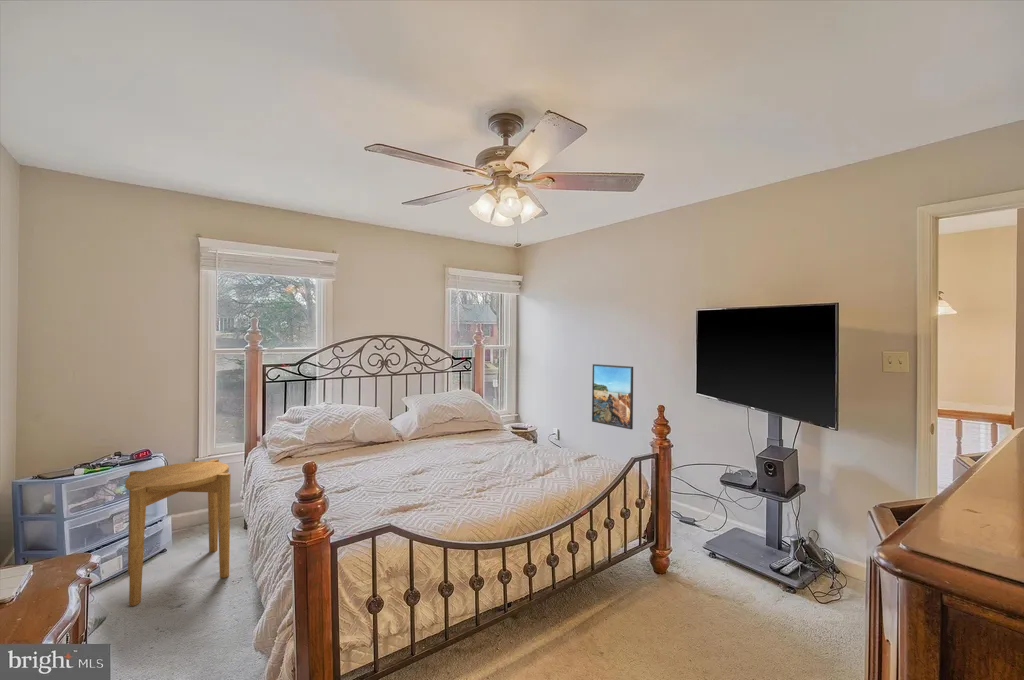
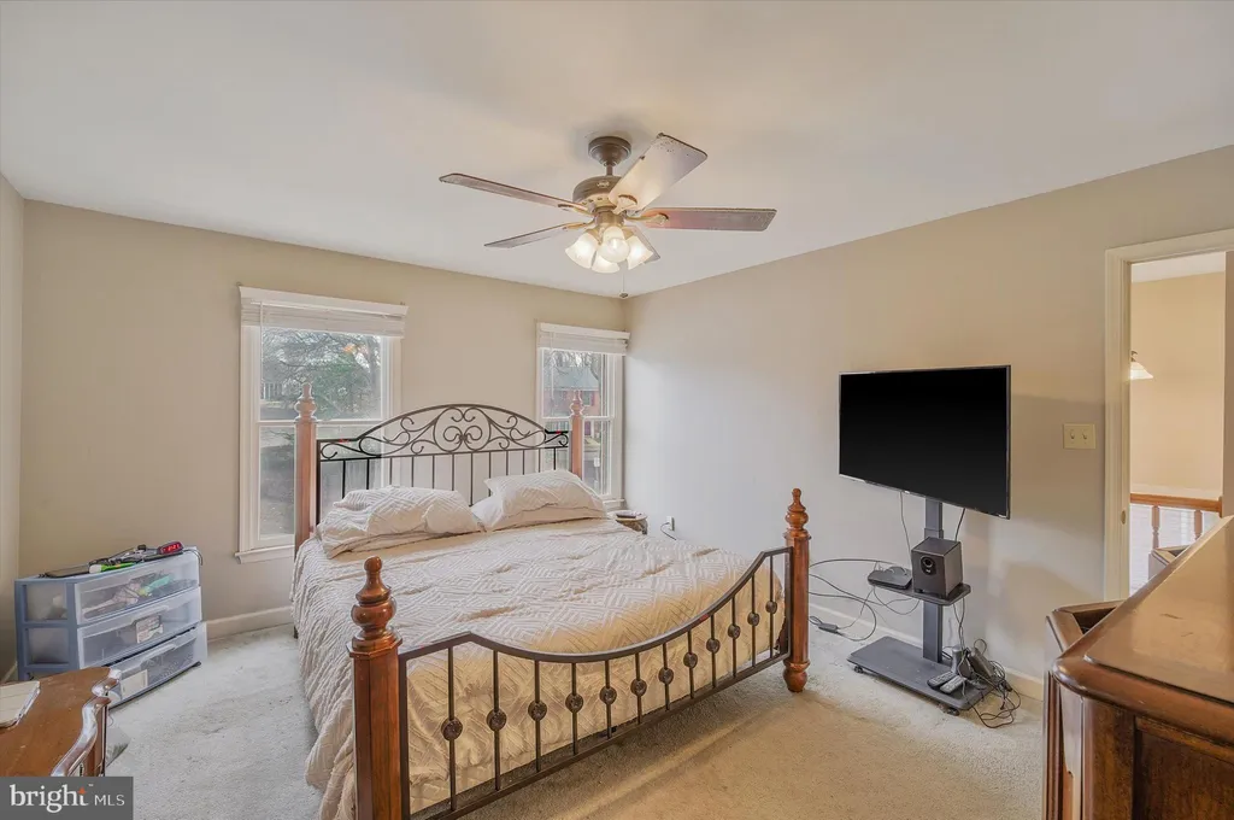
- side table [124,458,232,607]
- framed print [591,363,634,430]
